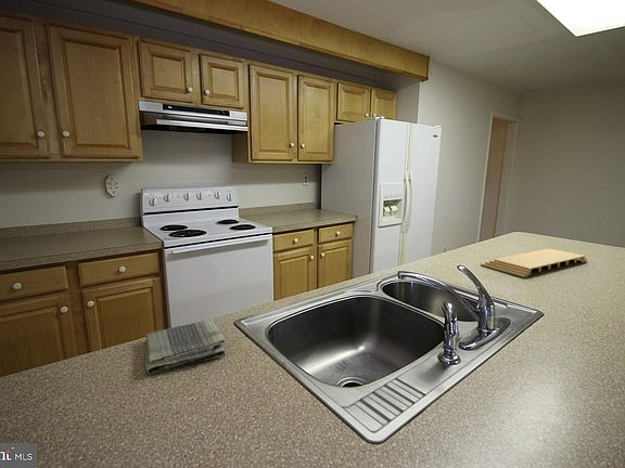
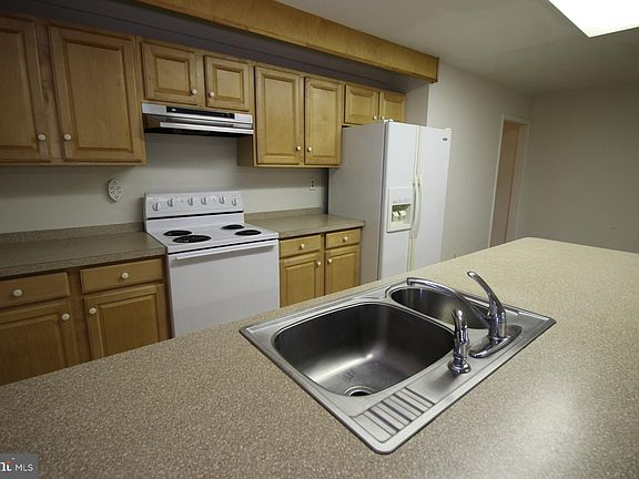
- cutting board [480,248,589,278]
- dish towel [144,318,227,376]
